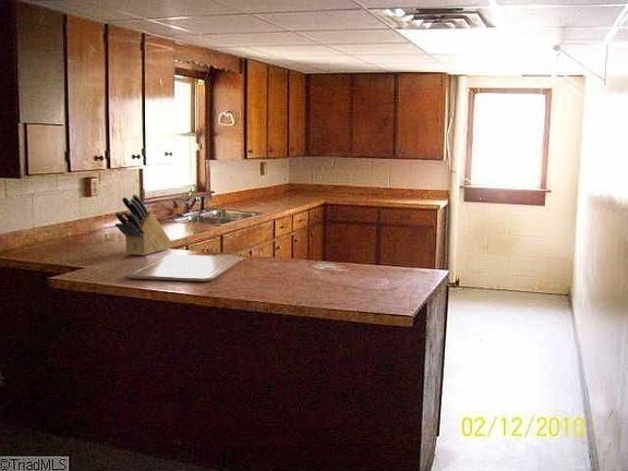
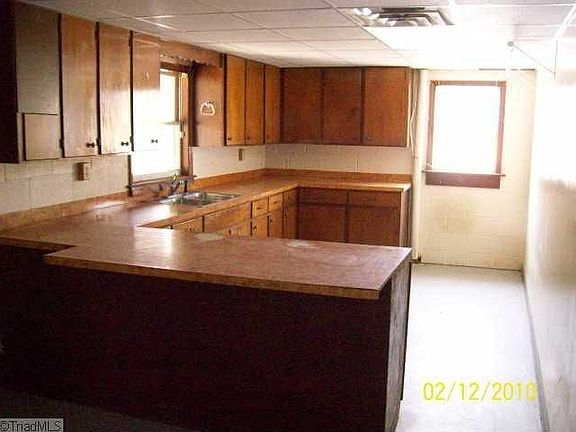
- chopping board [126,253,242,282]
- knife block [113,194,173,256]
